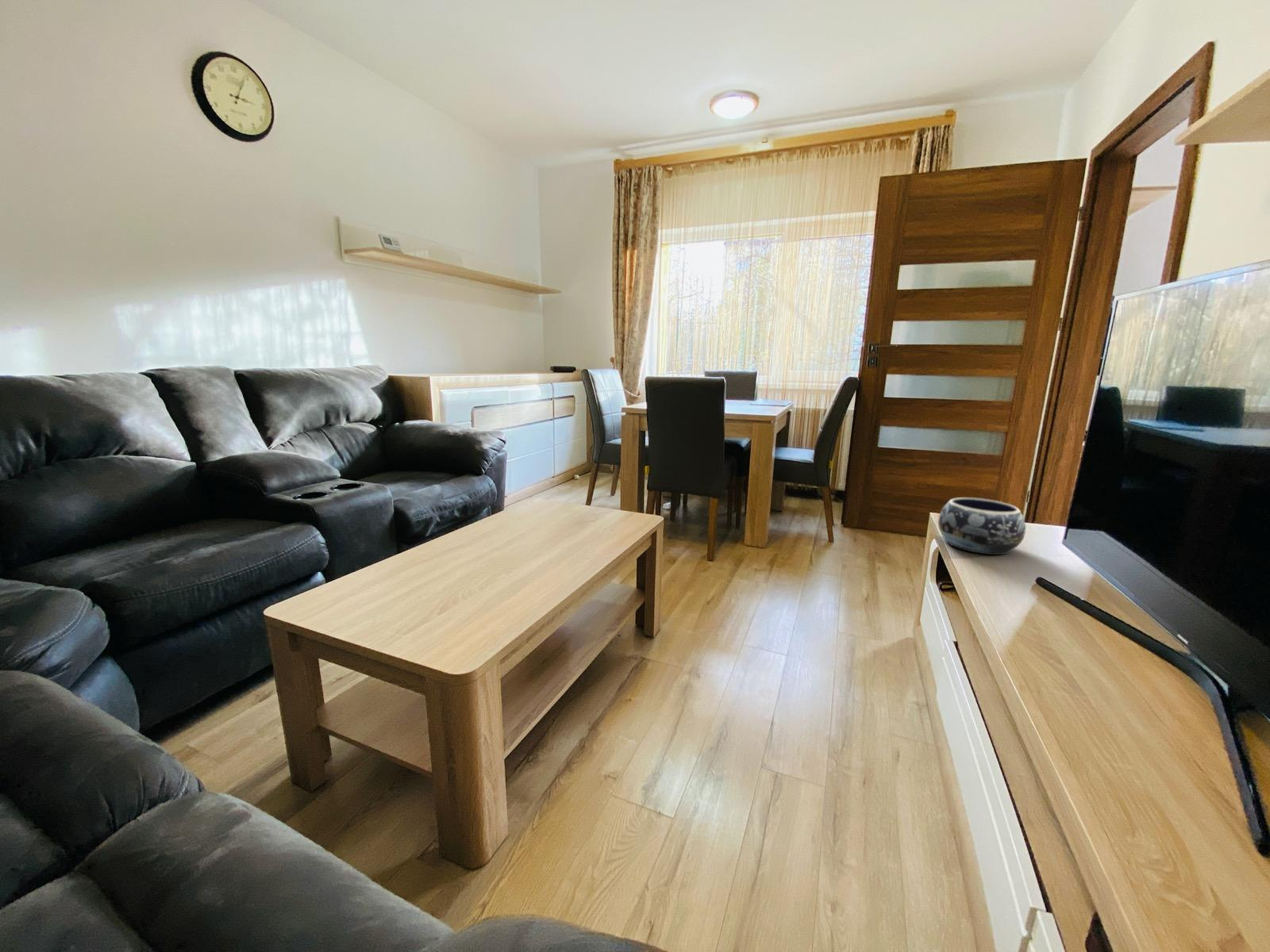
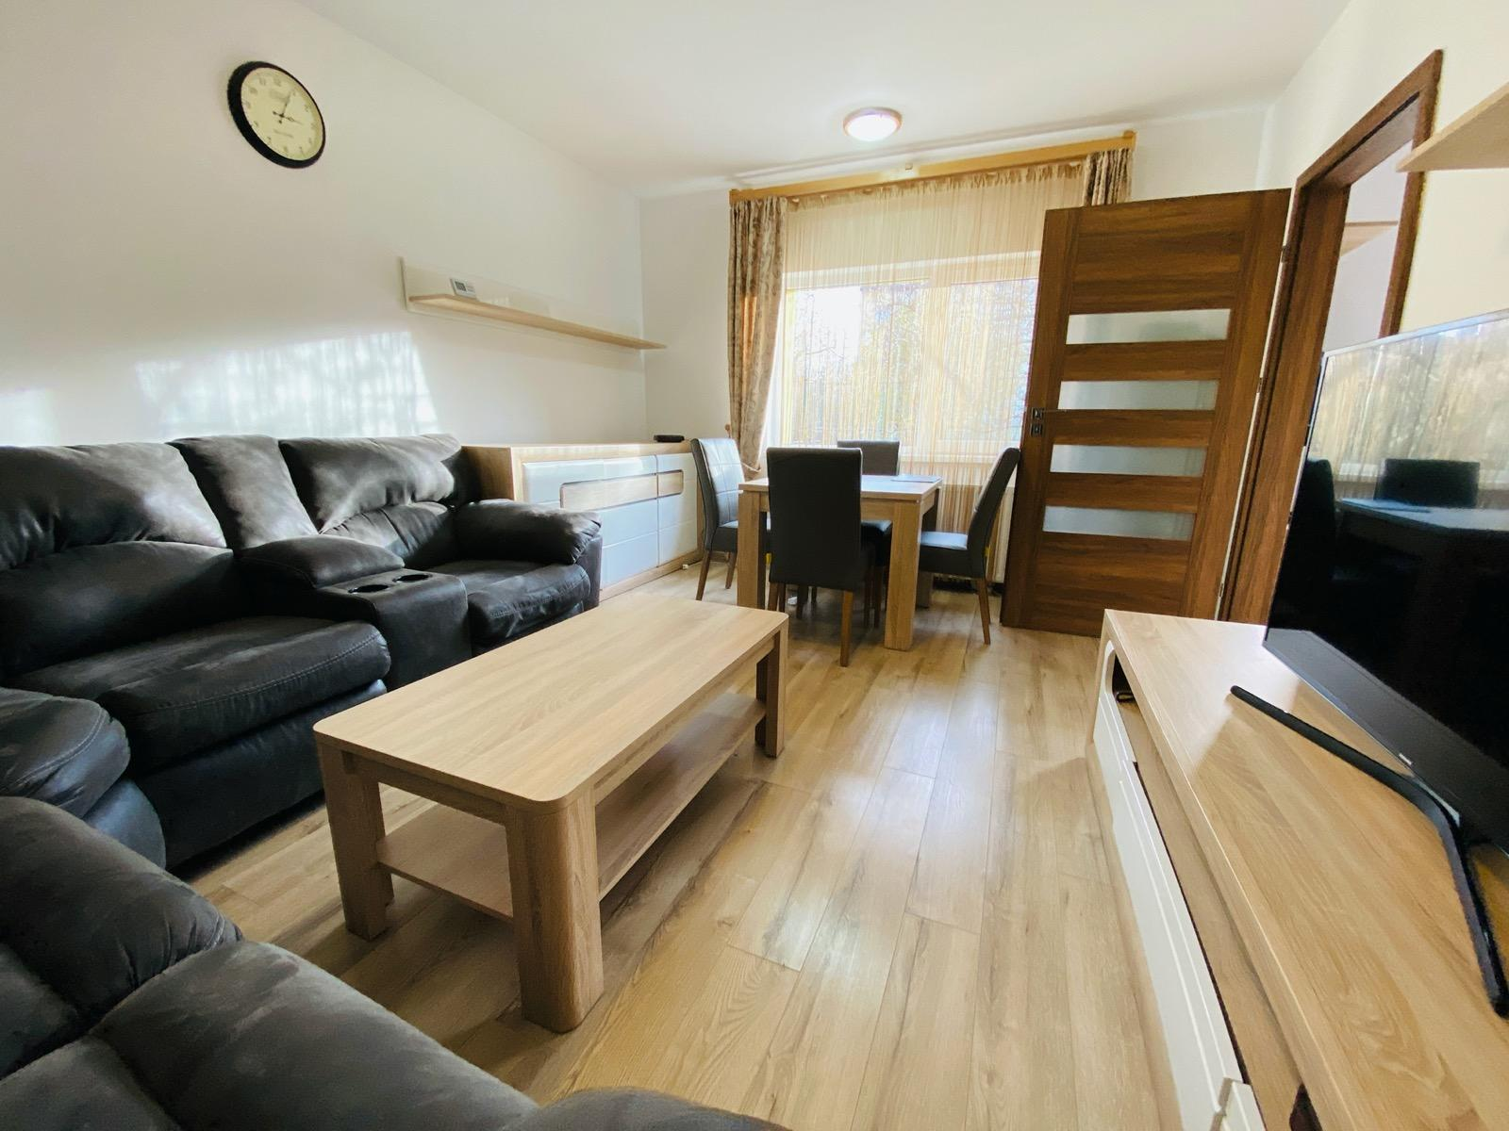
- decorative bowl [937,497,1026,555]
